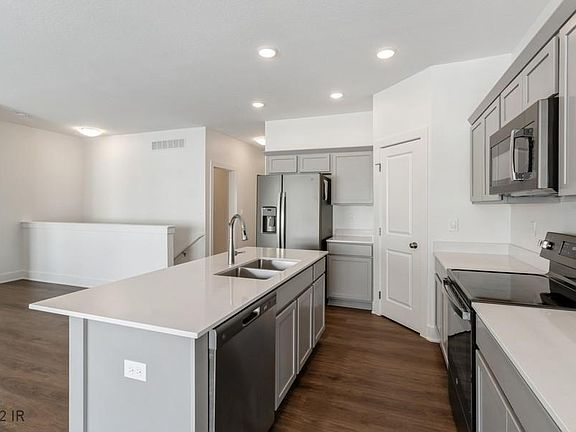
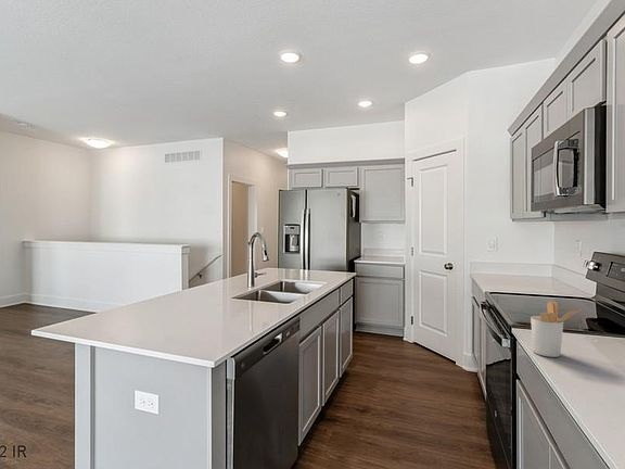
+ utensil holder [530,300,583,358]
